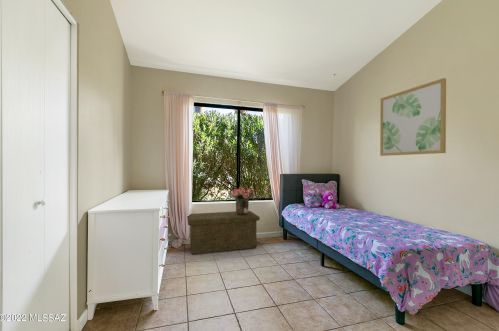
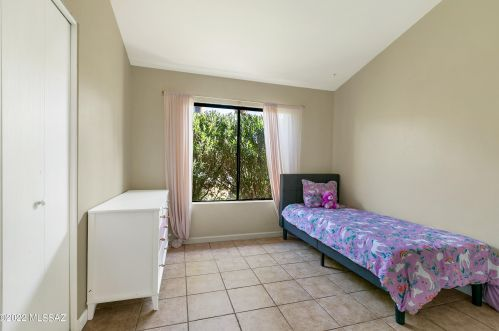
- storage bench [186,210,261,255]
- bouquet [230,186,253,215]
- wall art [379,77,447,157]
